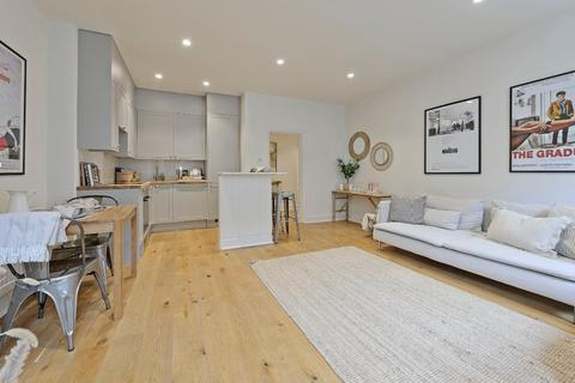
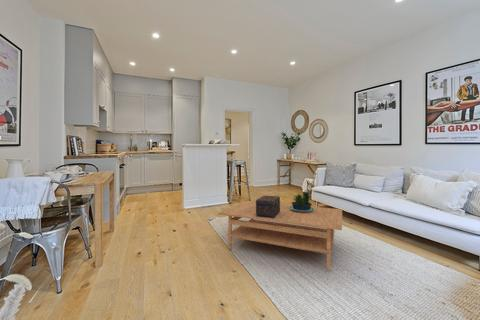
+ decorative box [255,195,281,218]
+ potted plant [289,191,314,212]
+ coffee table [218,200,343,271]
